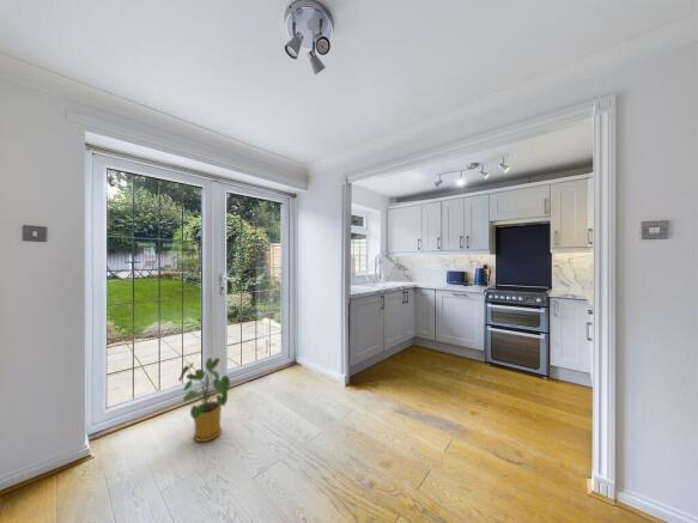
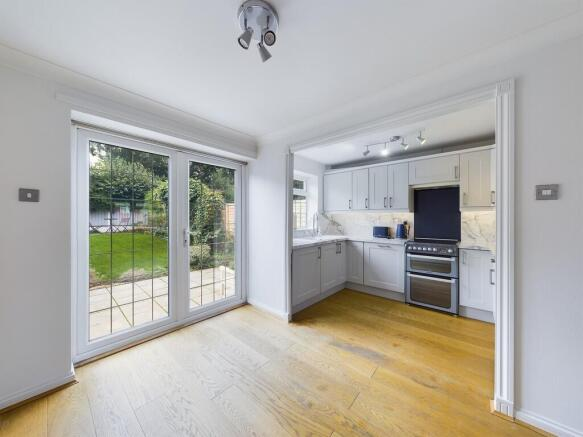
- house plant [177,357,232,443]
